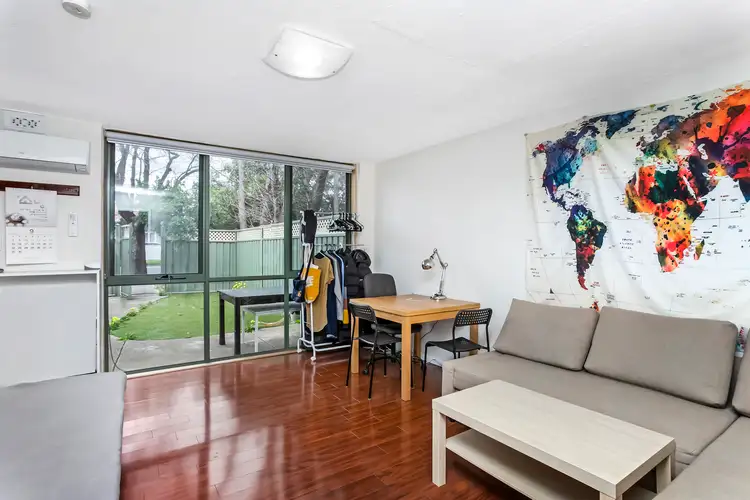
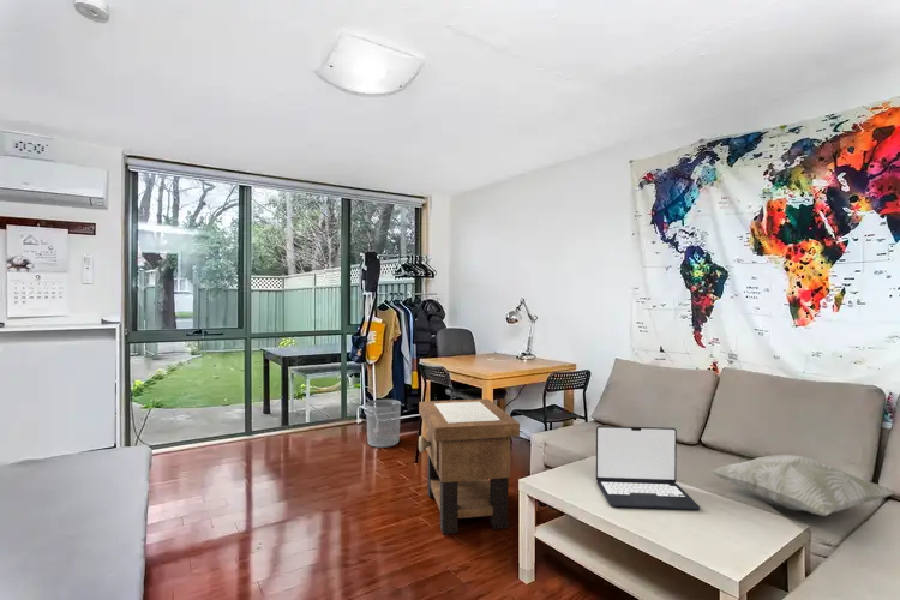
+ waste bin [365,398,402,449]
+ side table [418,397,521,535]
+ decorative pillow [709,454,895,517]
+ laptop [595,425,701,511]
